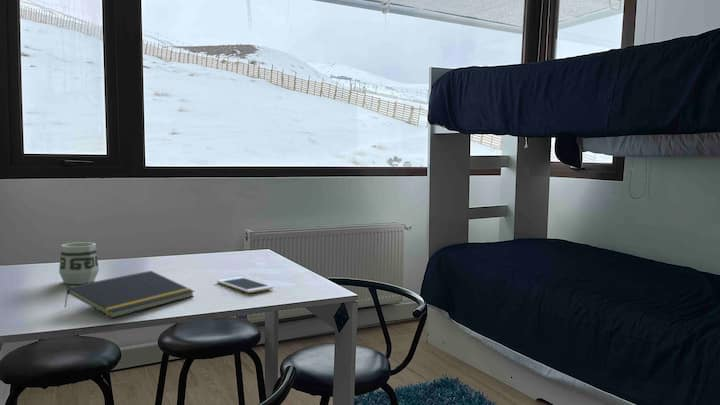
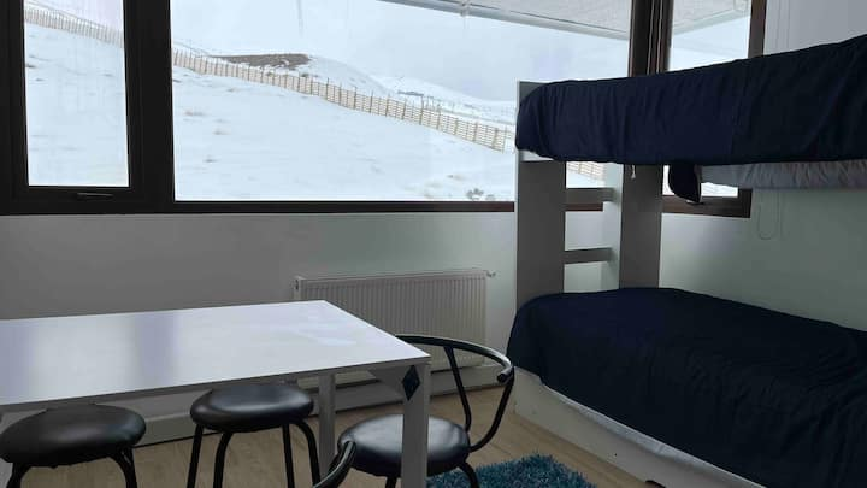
- notepad [63,270,195,319]
- cup [58,241,100,285]
- cell phone [216,276,274,294]
